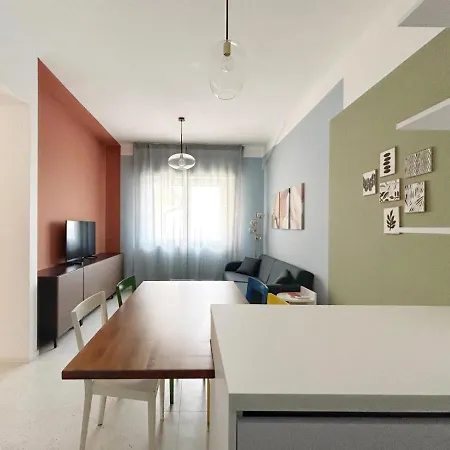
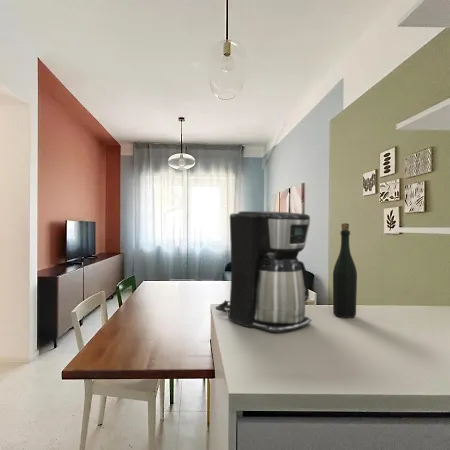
+ coffee maker [214,210,312,334]
+ bottle [332,222,358,319]
